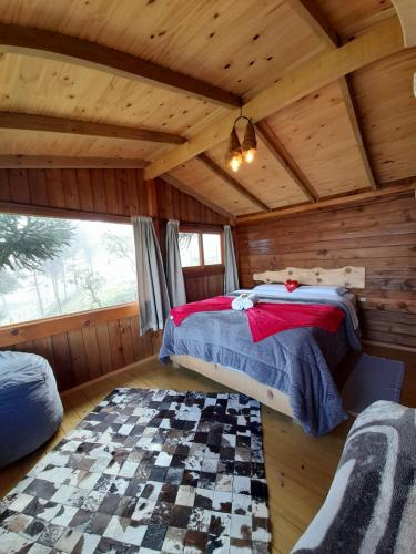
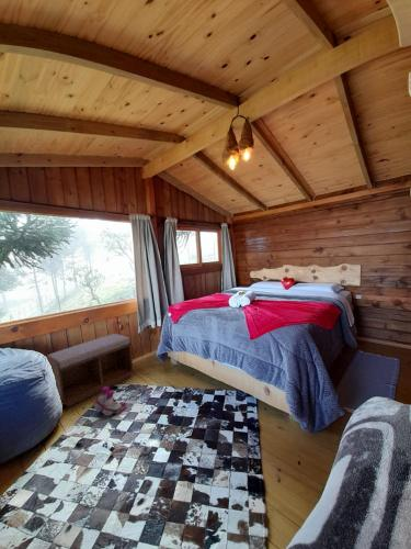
+ bench [45,333,136,407]
+ boots [93,386,127,417]
